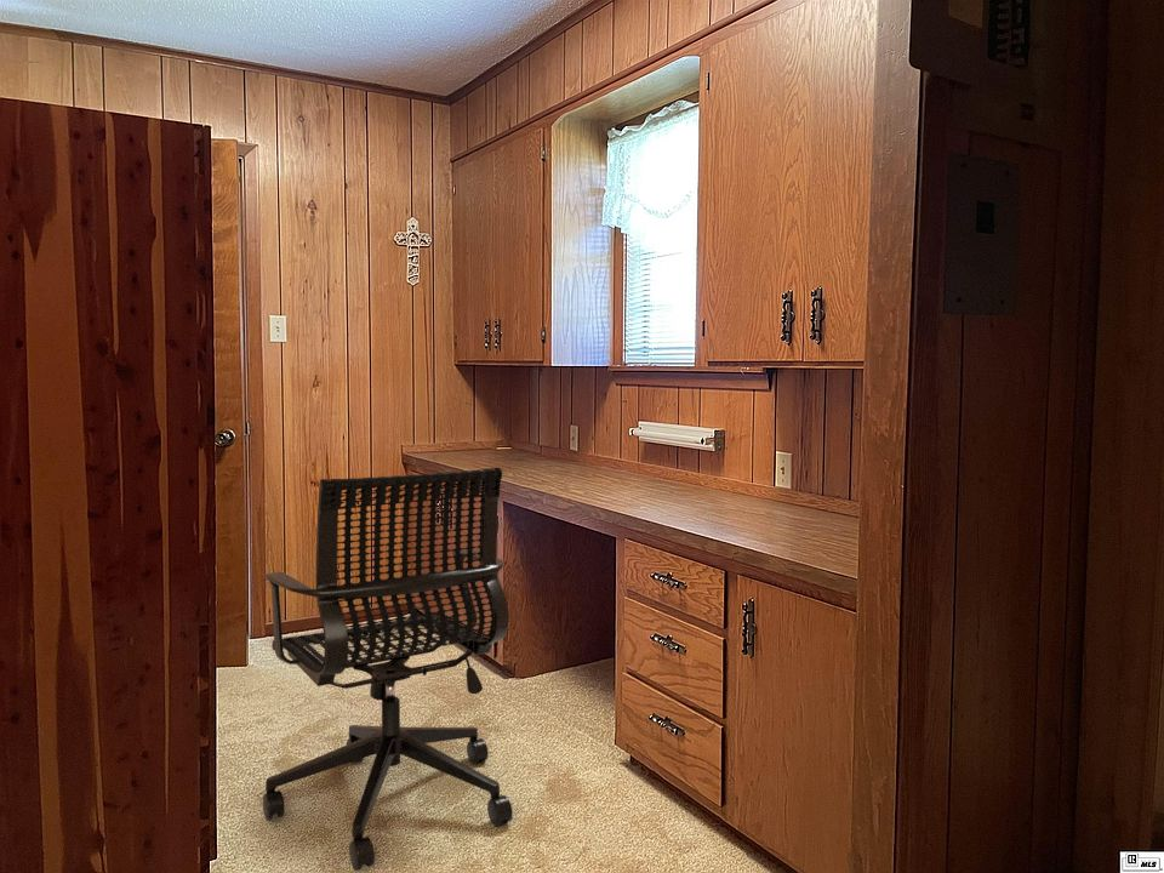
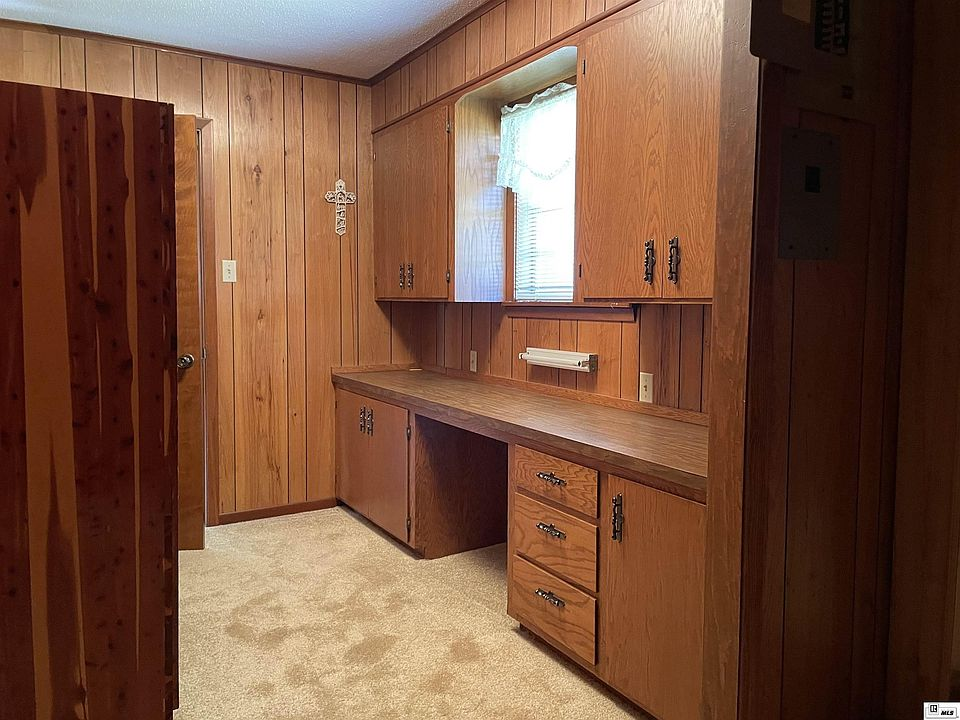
- office chair [262,467,513,872]
